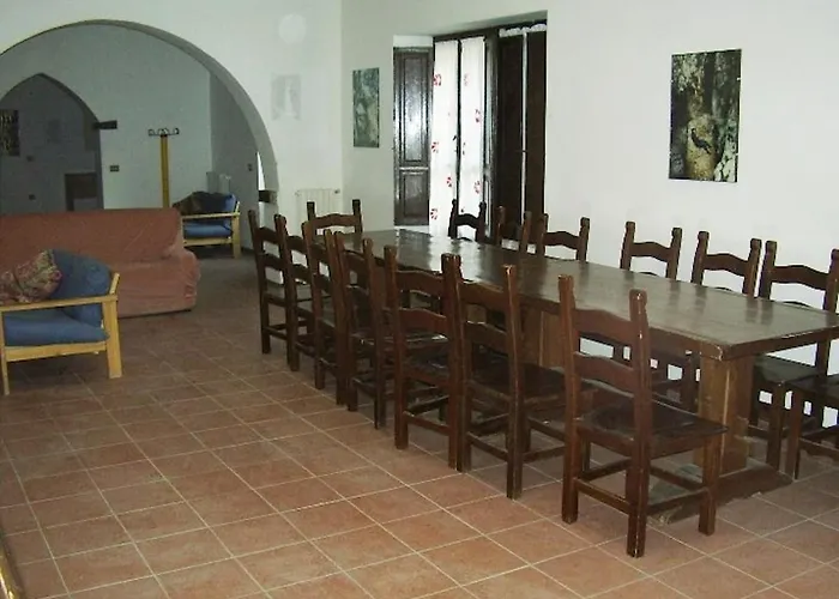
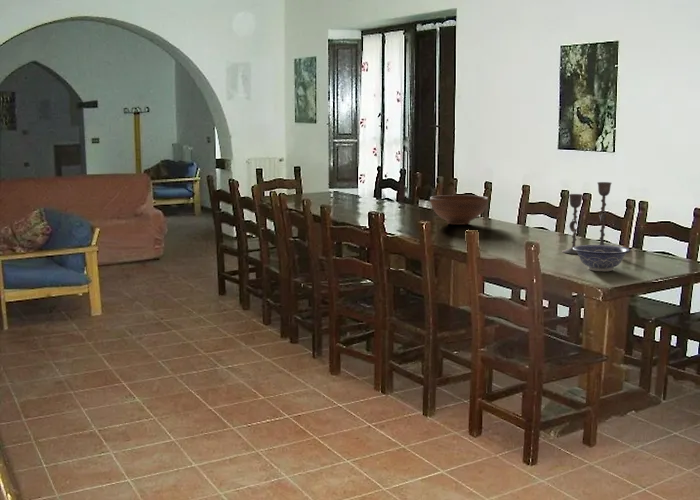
+ fruit bowl [429,194,489,226]
+ candlestick [561,181,612,255]
+ decorative bowl [573,244,631,272]
